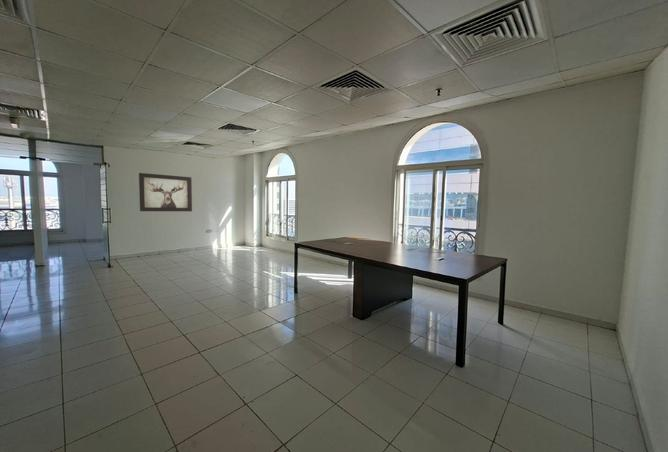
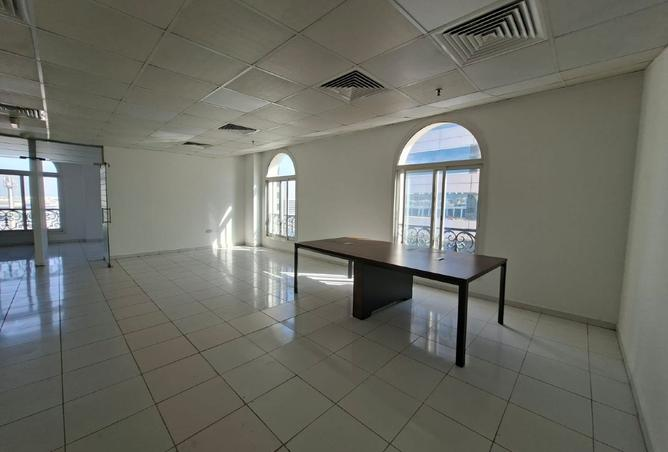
- wall art [138,172,193,212]
